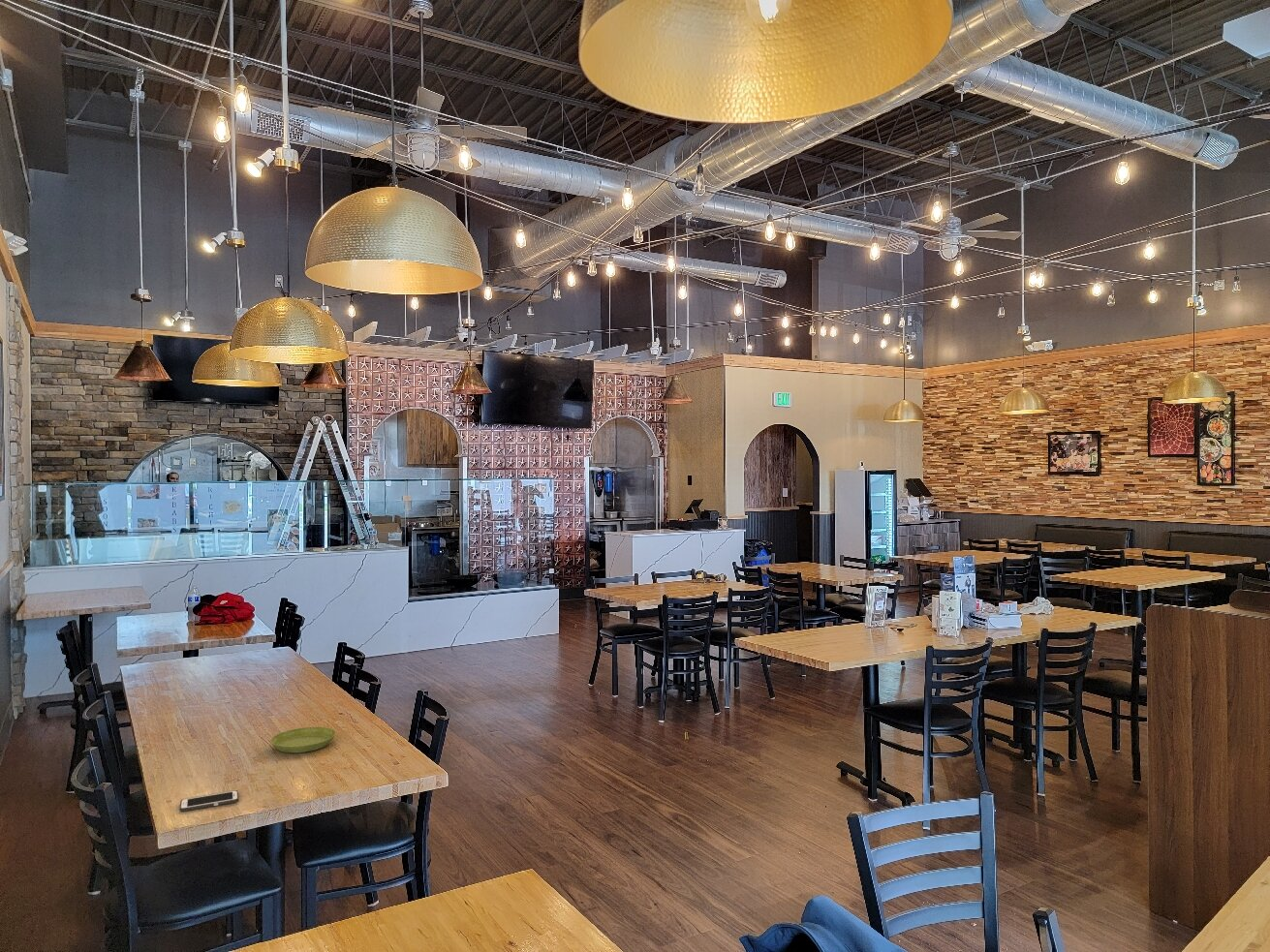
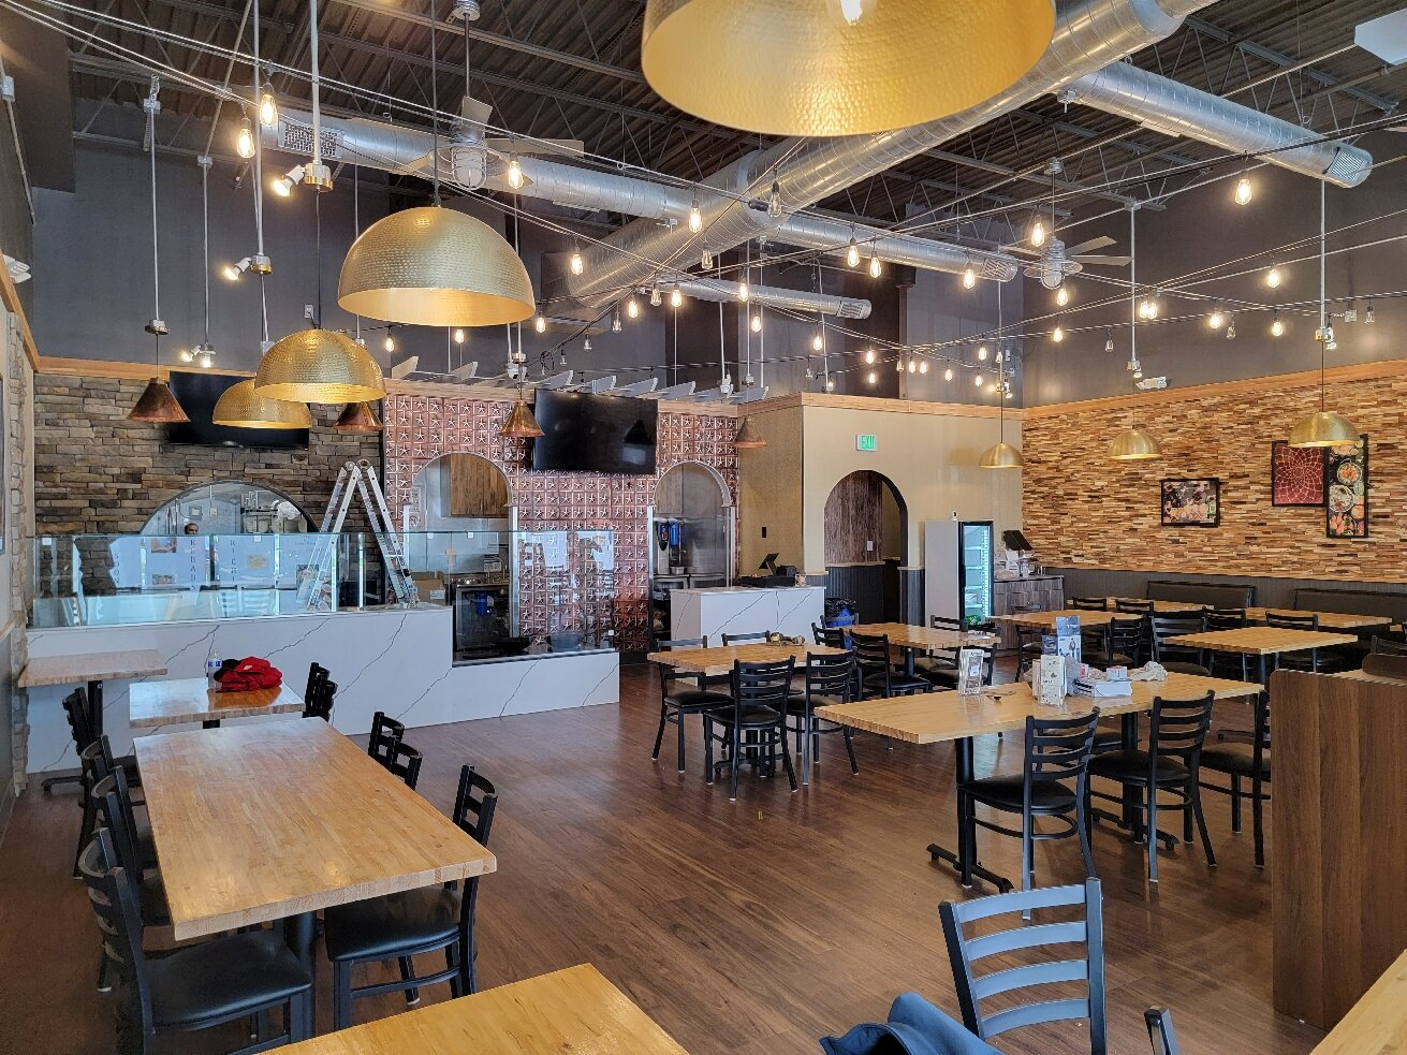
- cell phone [179,789,239,813]
- saucer [269,726,336,753]
